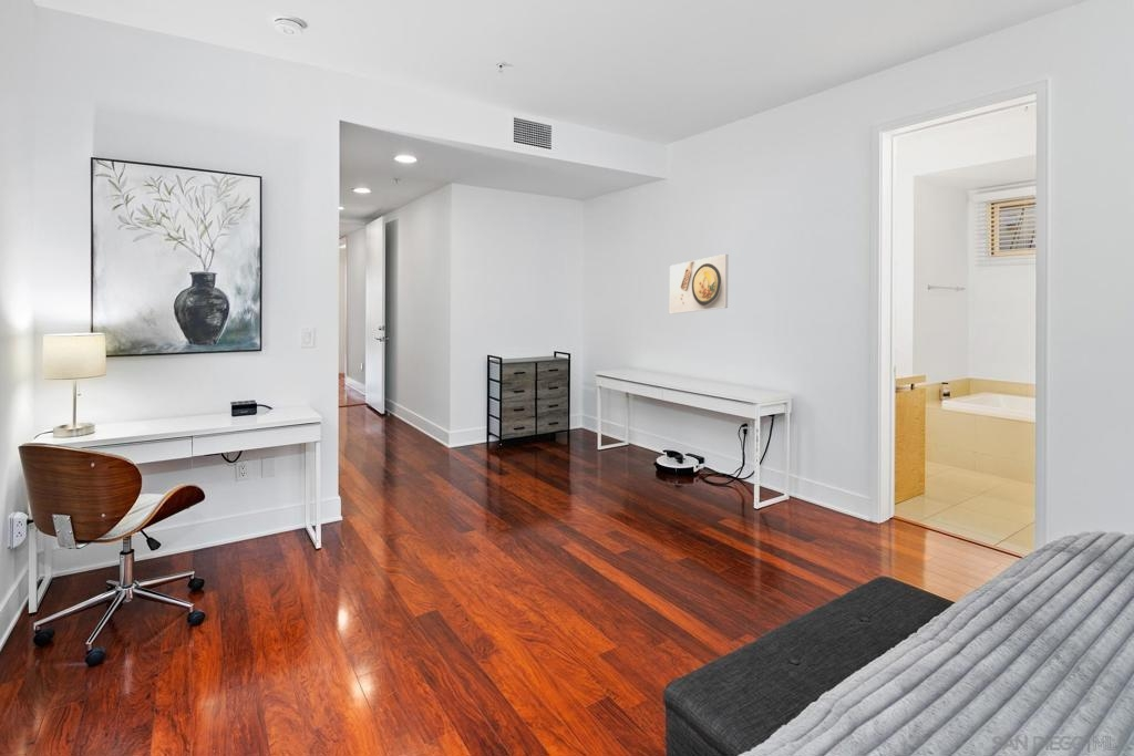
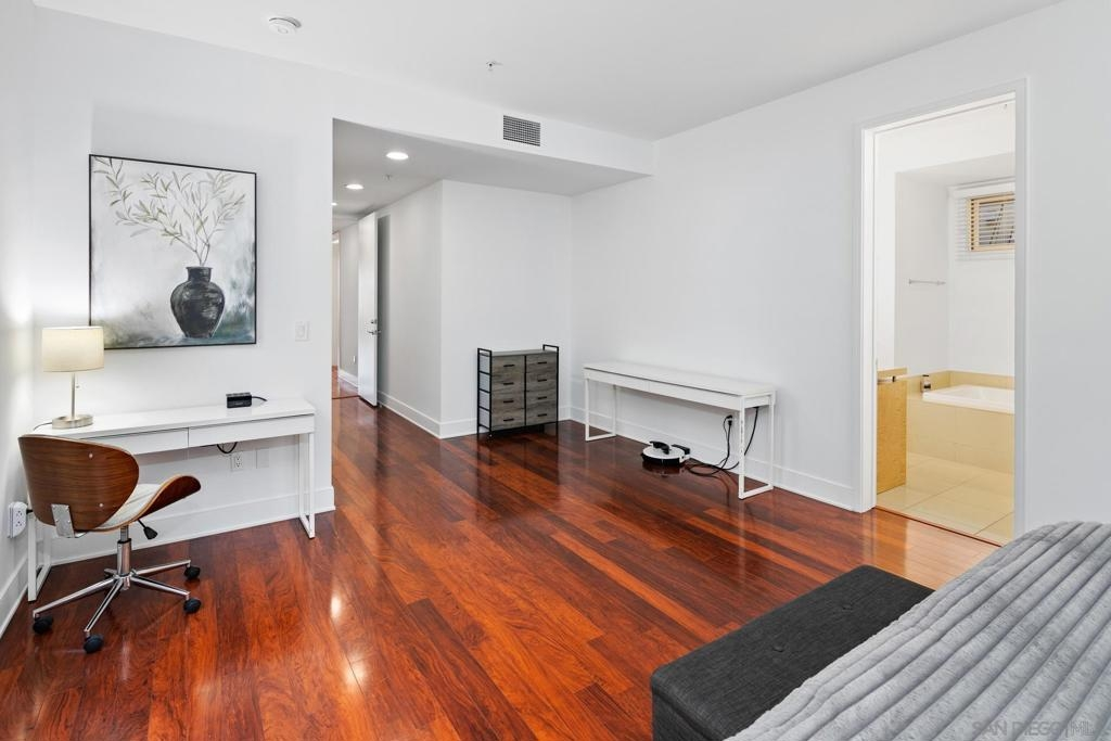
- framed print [669,253,729,314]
